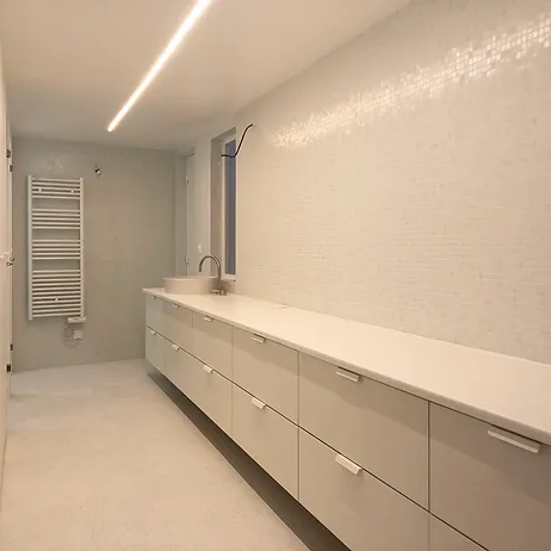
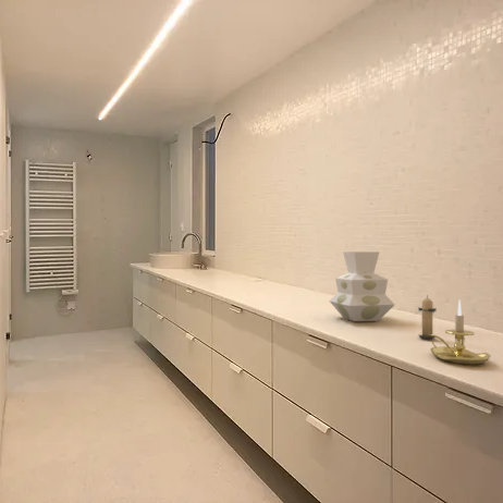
+ vase [329,250,396,322]
+ candle holder [428,298,492,365]
+ candle [417,294,438,340]
